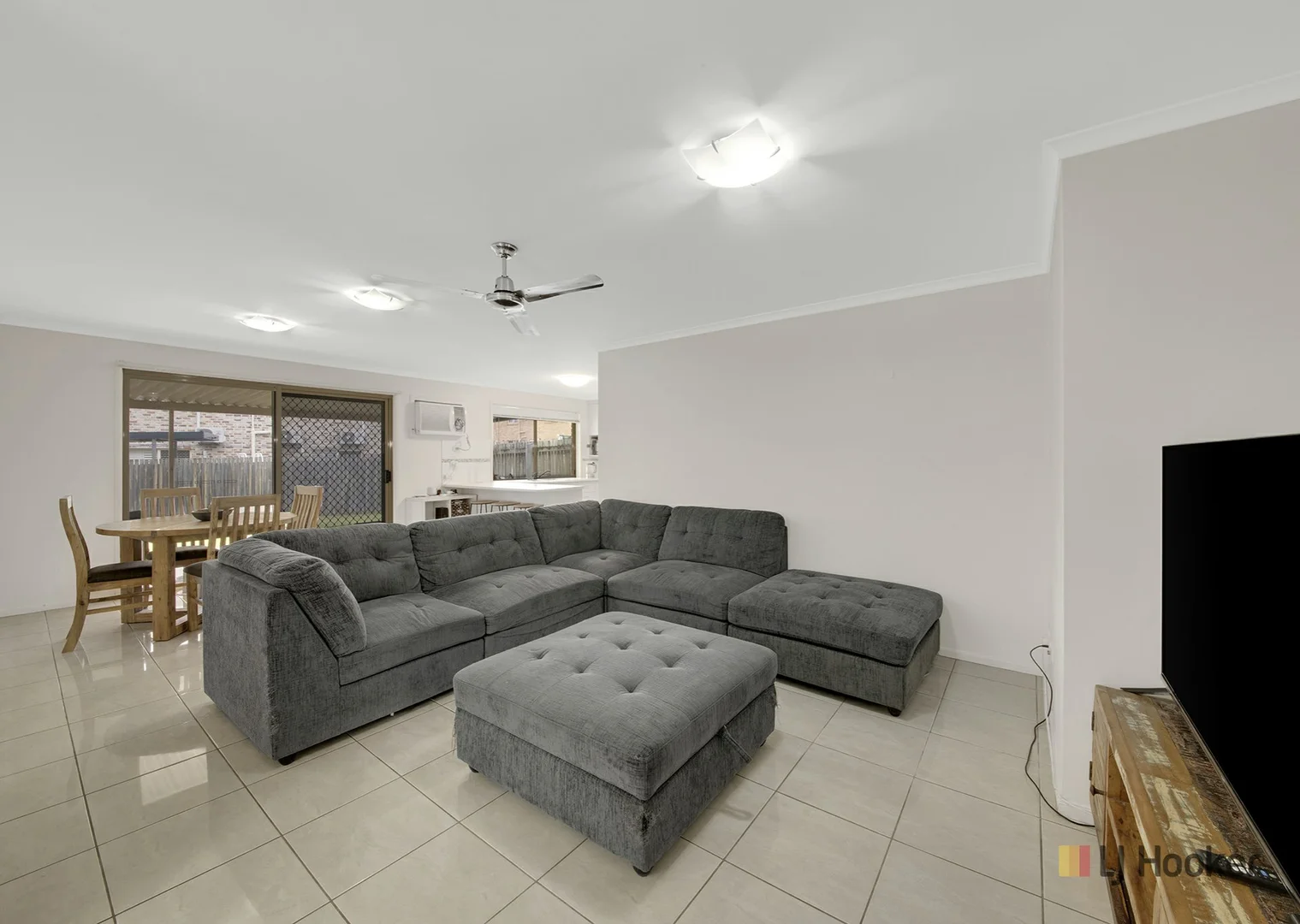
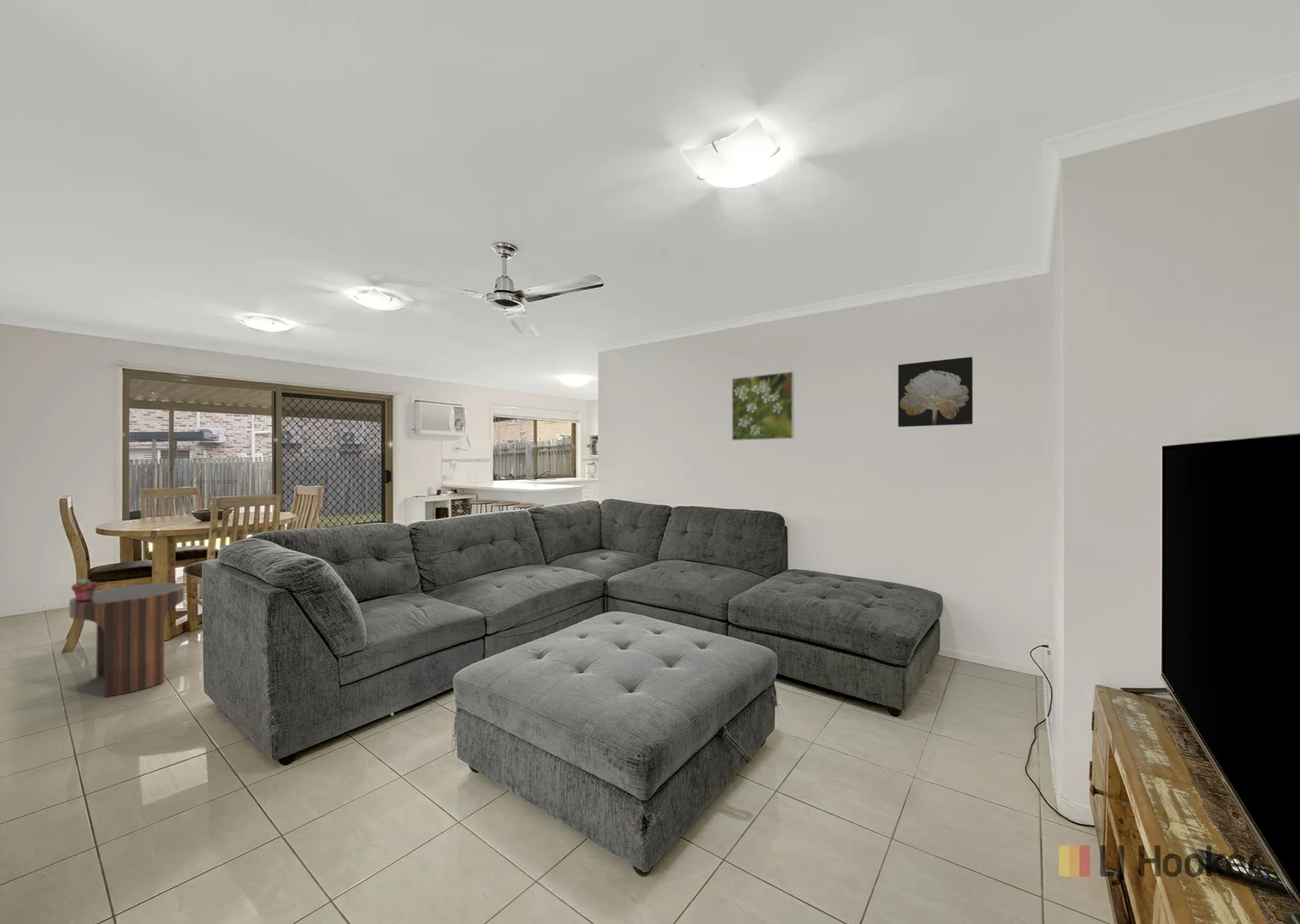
+ potted succulent [70,577,98,601]
+ wall art [897,356,973,428]
+ side table [68,582,185,698]
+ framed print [731,370,795,441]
